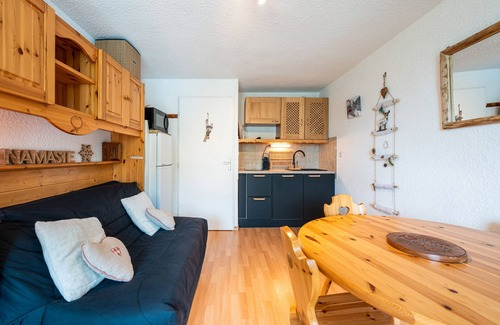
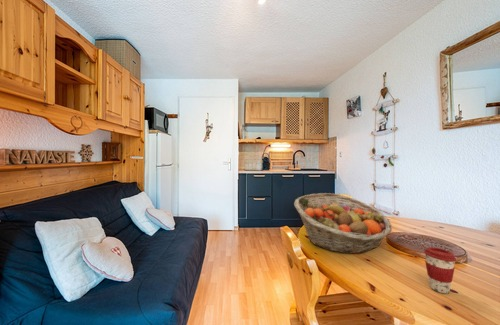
+ coffee cup [423,246,457,294]
+ fruit basket [293,192,393,255]
